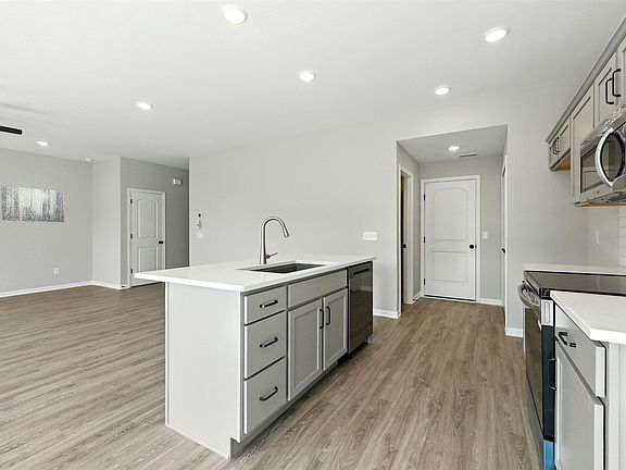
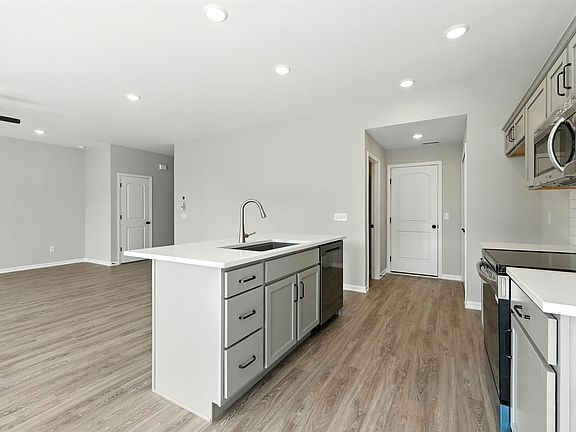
- wall art [1,185,65,223]
